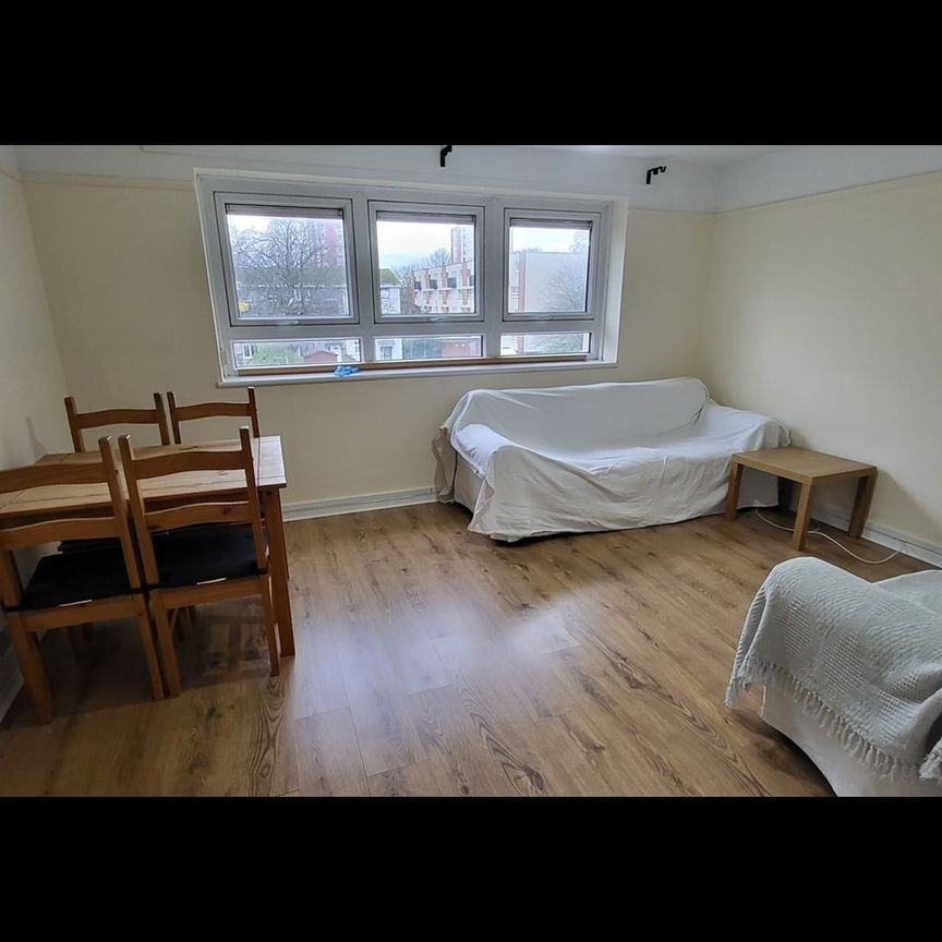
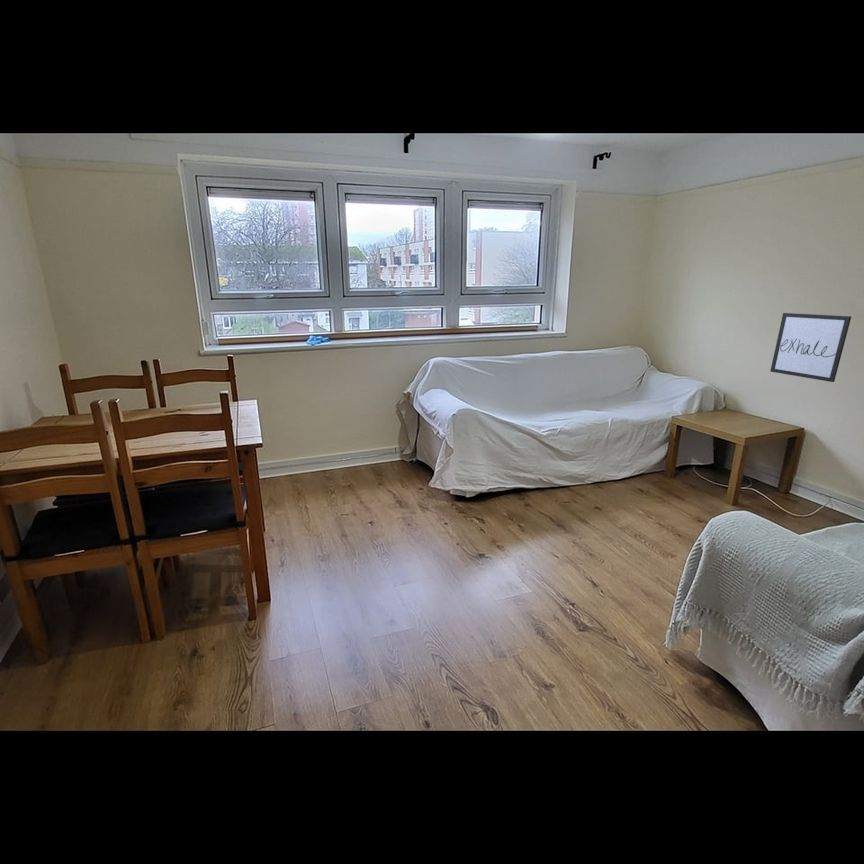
+ wall art [769,312,852,383]
